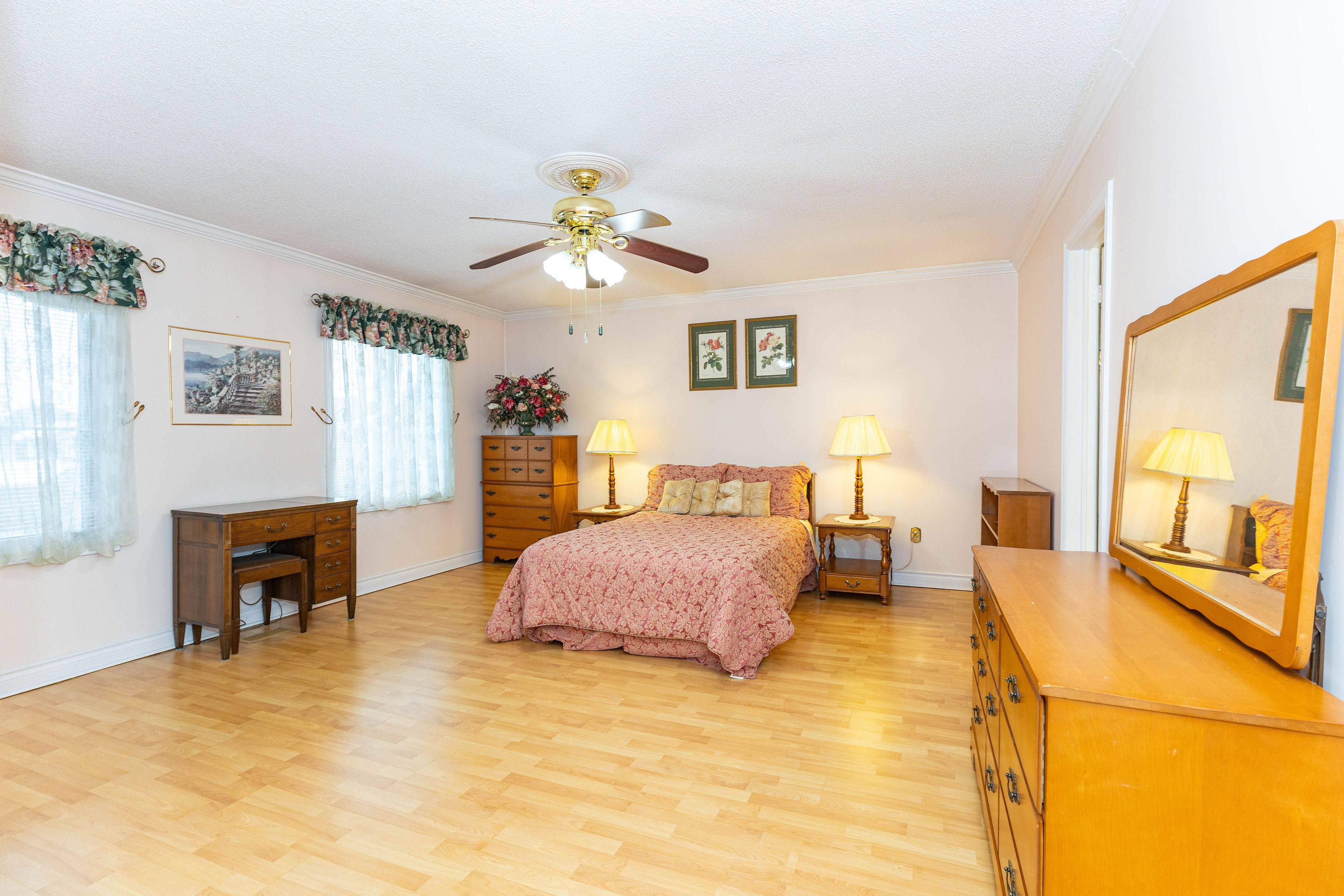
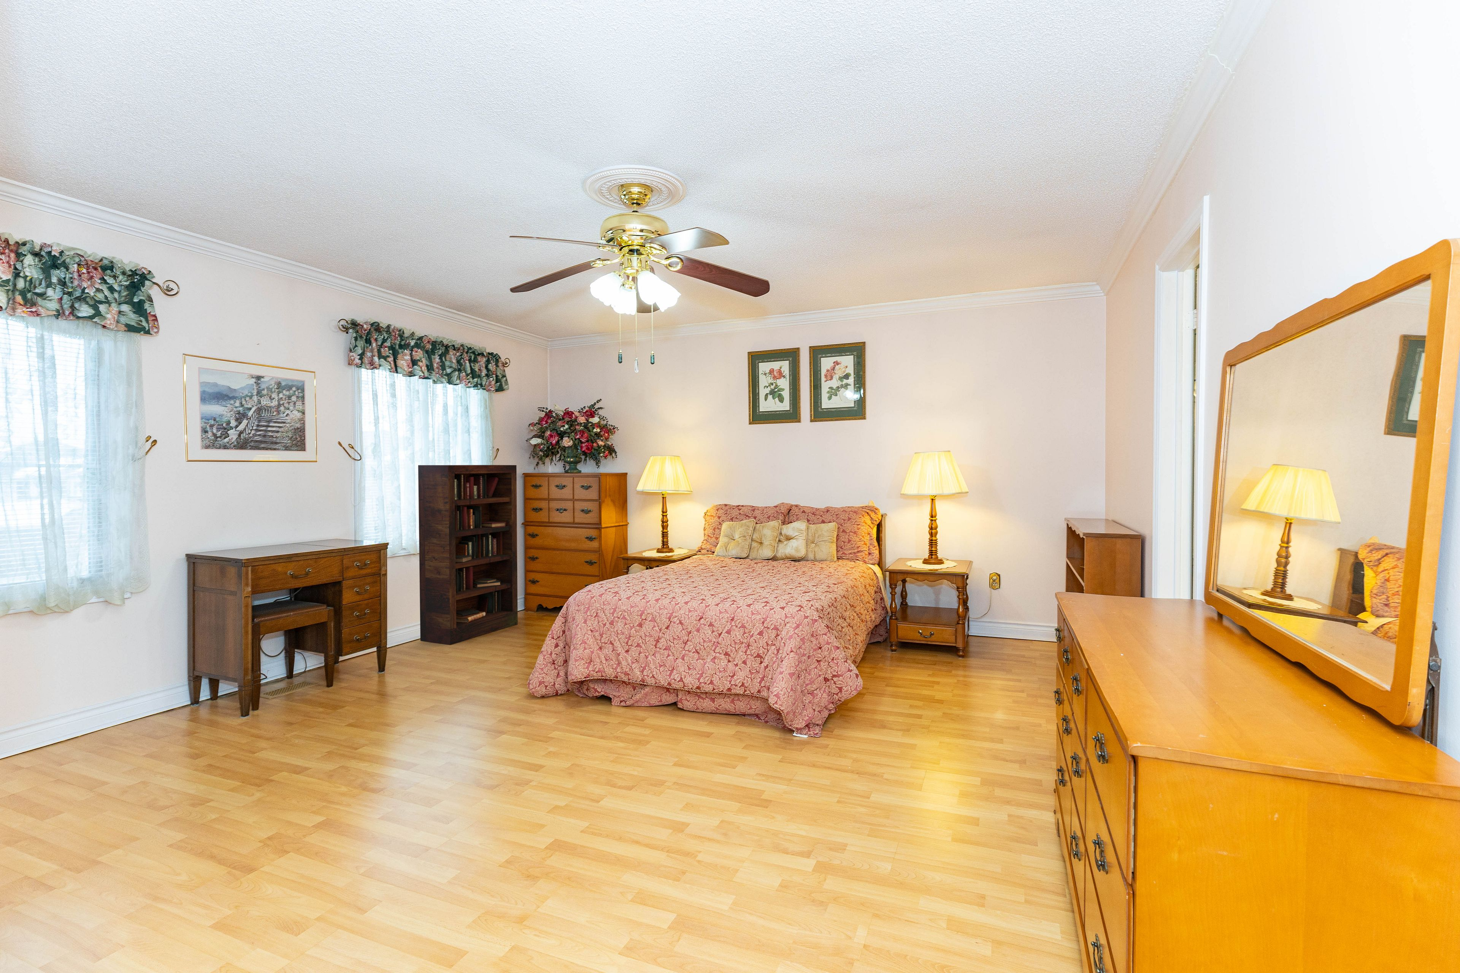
+ bookcase [418,465,518,645]
